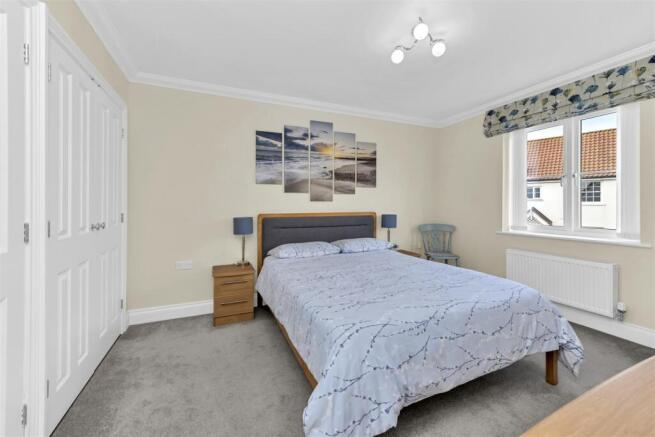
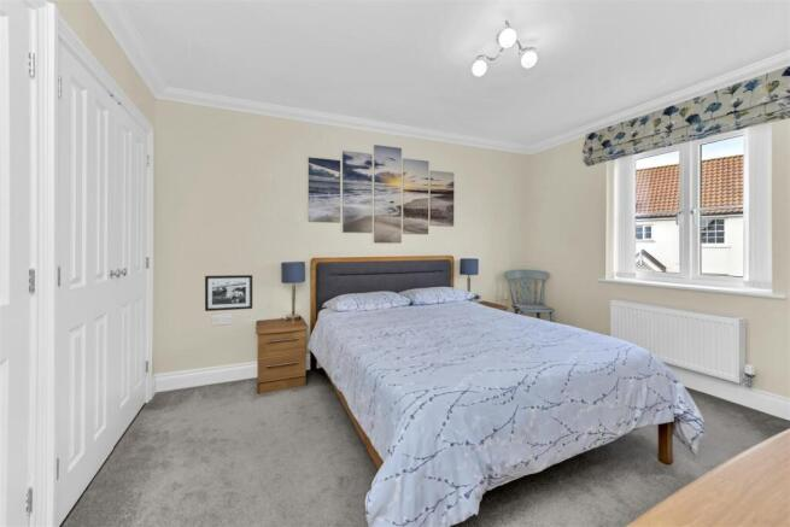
+ picture frame [204,274,253,312]
